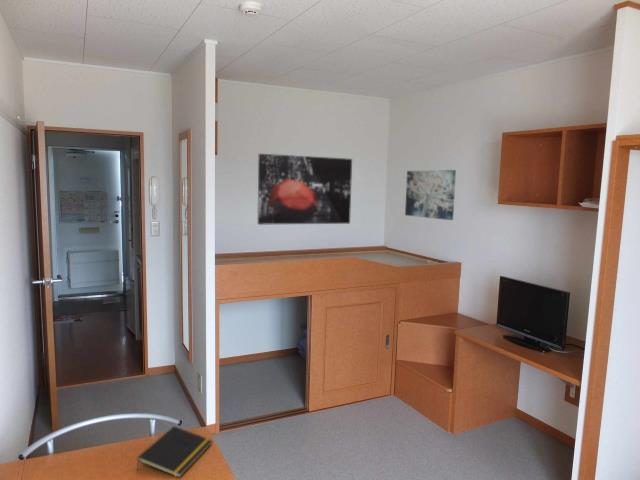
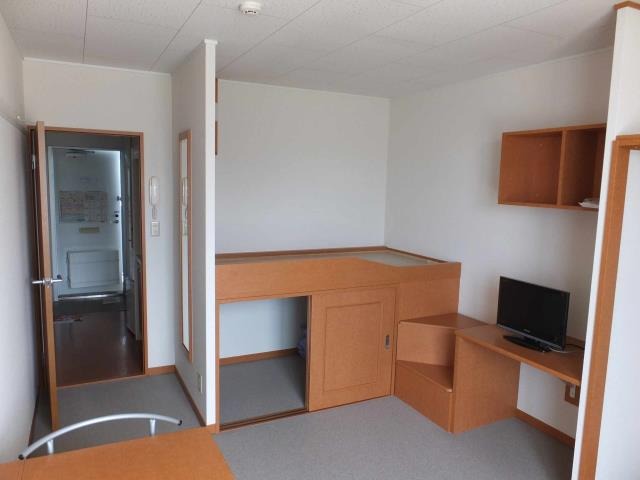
- notepad [135,425,213,479]
- wall art [404,169,457,221]
- wall art [257,153,353,226]
